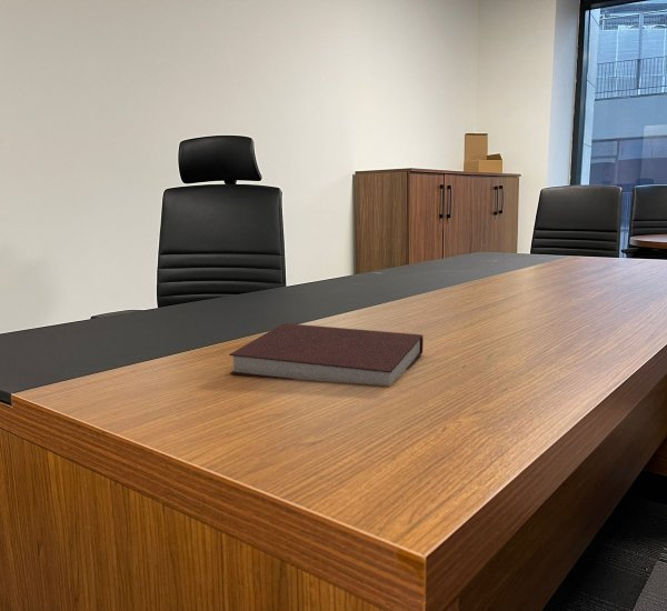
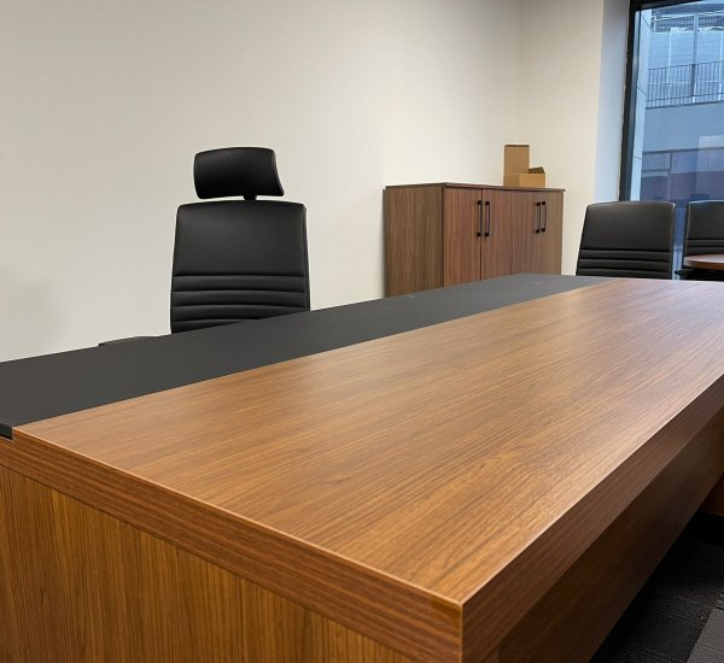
- notebook [228,322,425,387]
